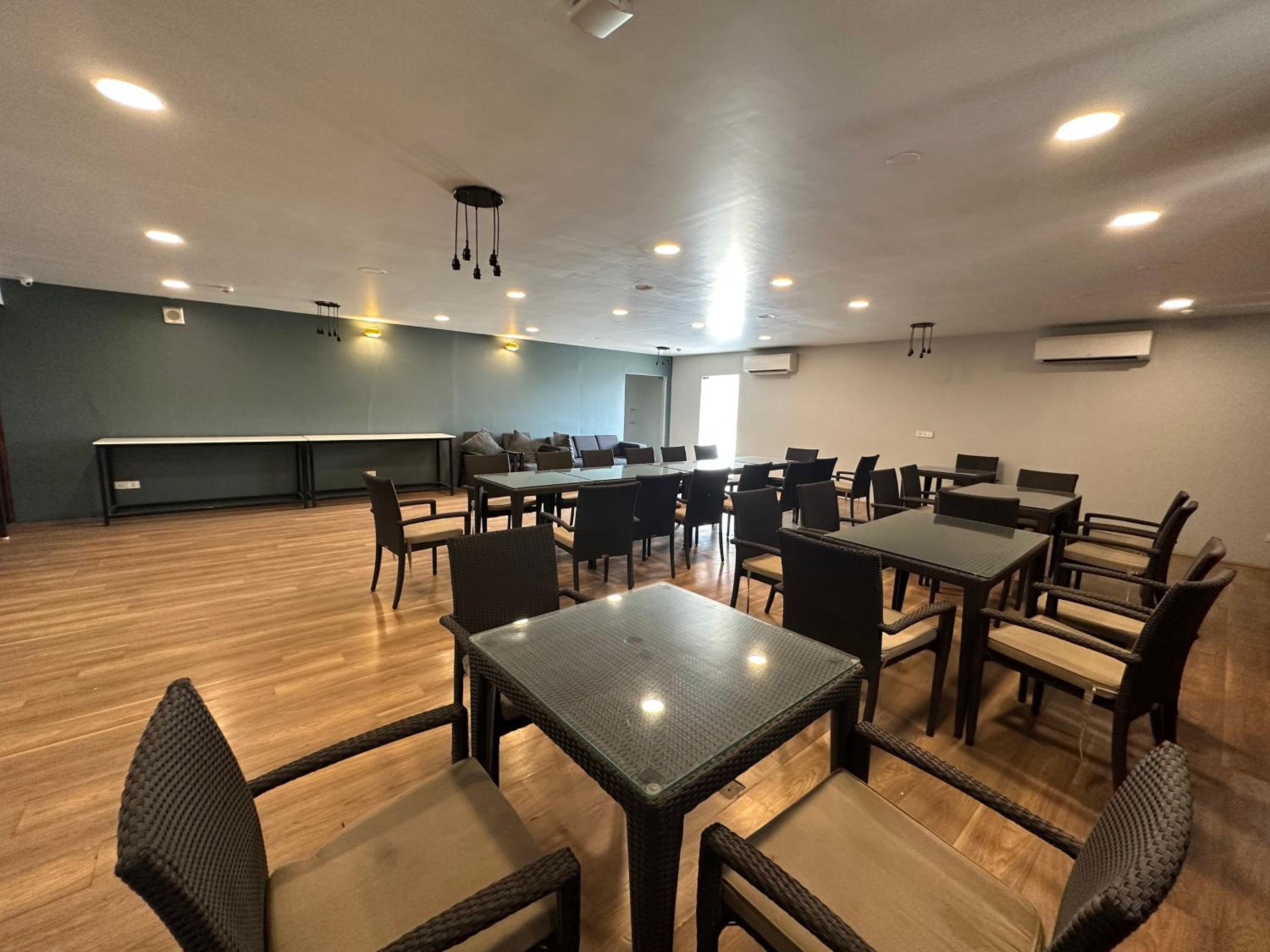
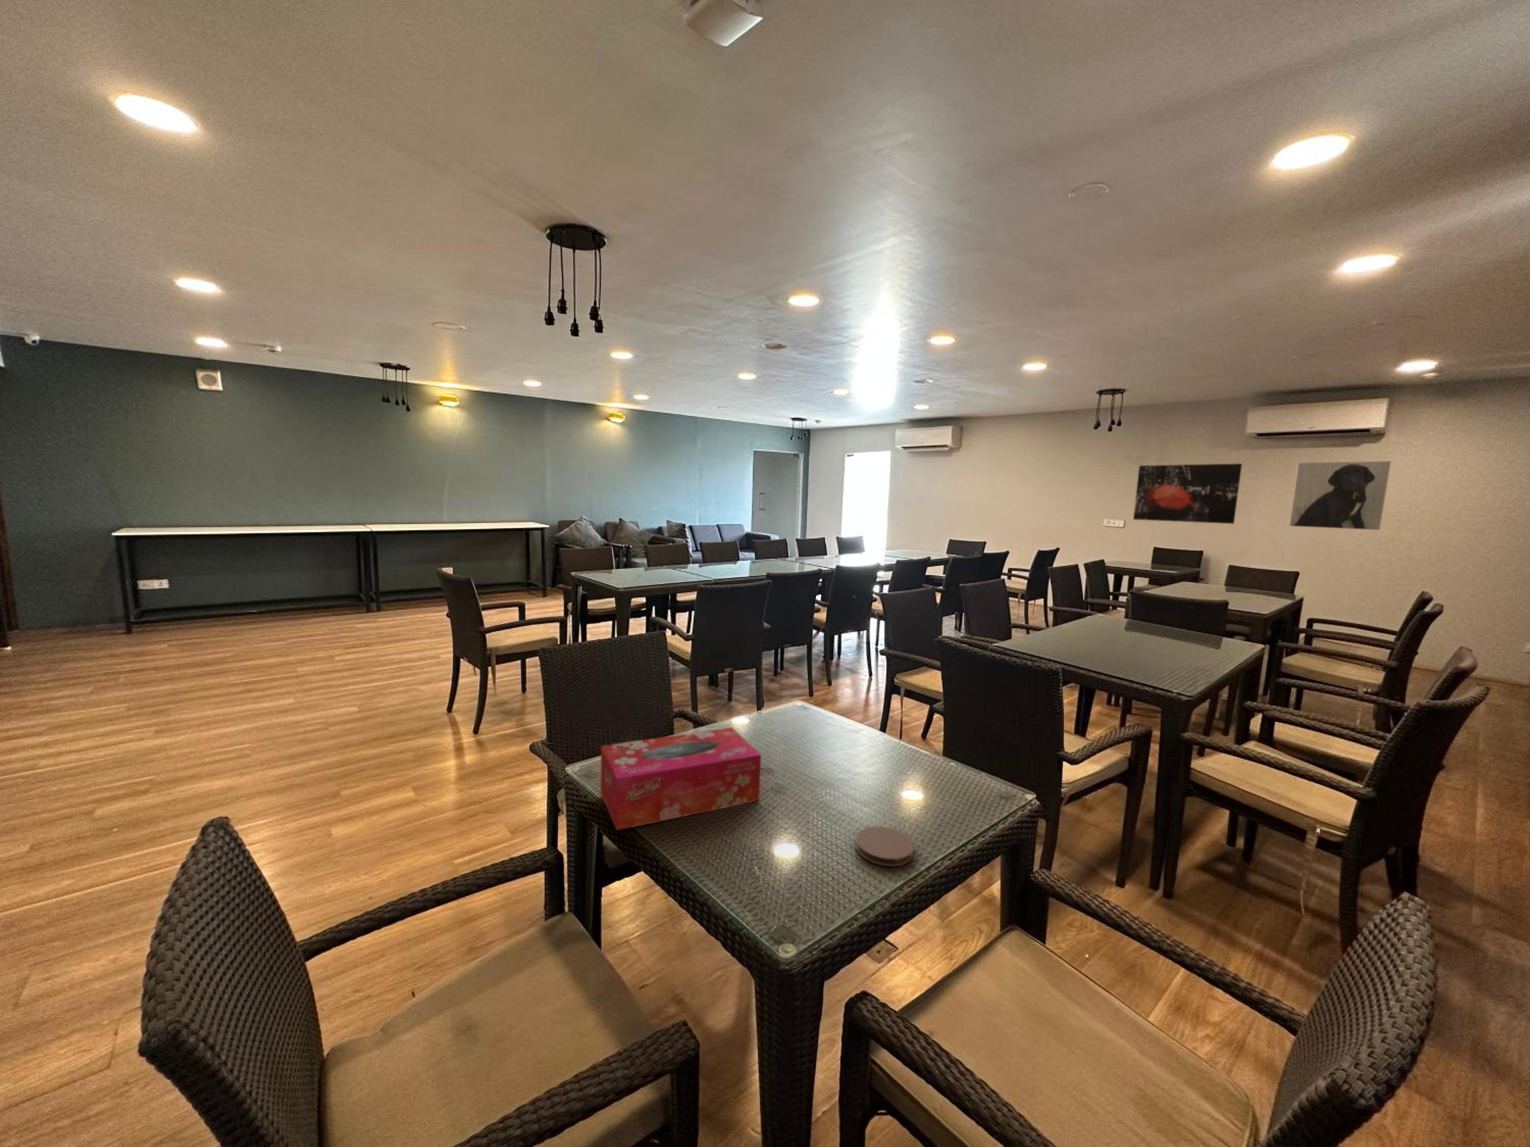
+ tissue box [600,727,761,831]
+ wall art [1132,463,1242,524]
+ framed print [1289,460,1391,530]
+ coaster [855,825,914,866]
